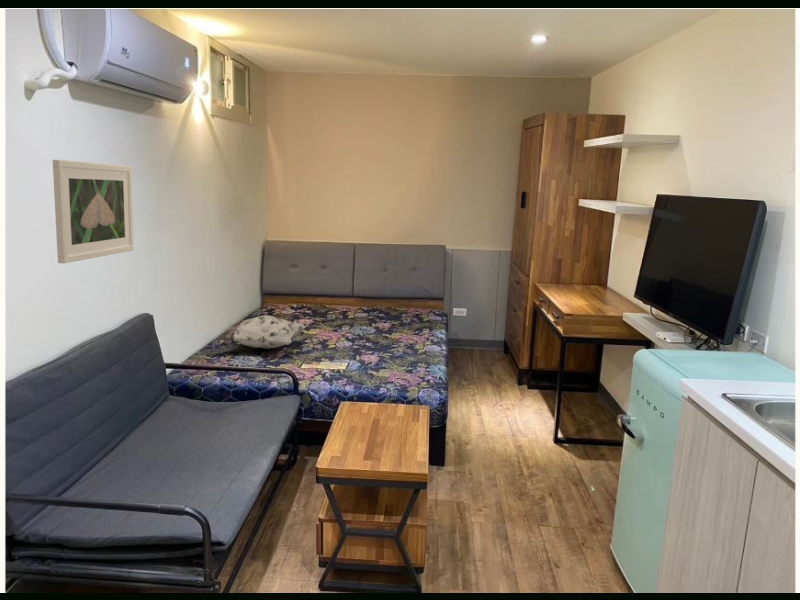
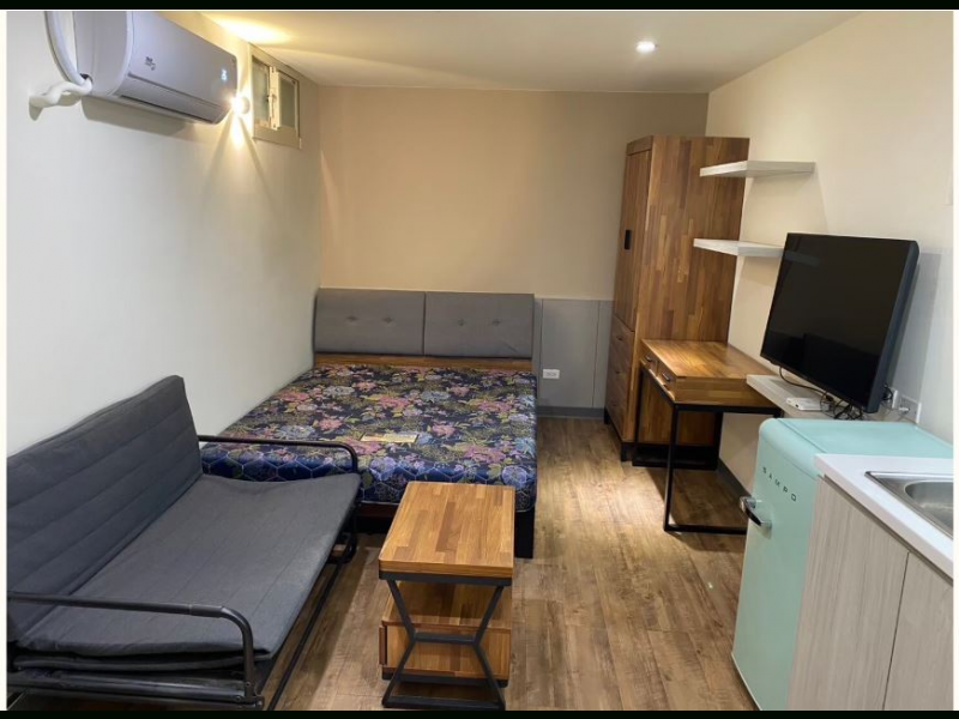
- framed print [52,159,135,264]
- decorative pillow [218,314,306,350]
